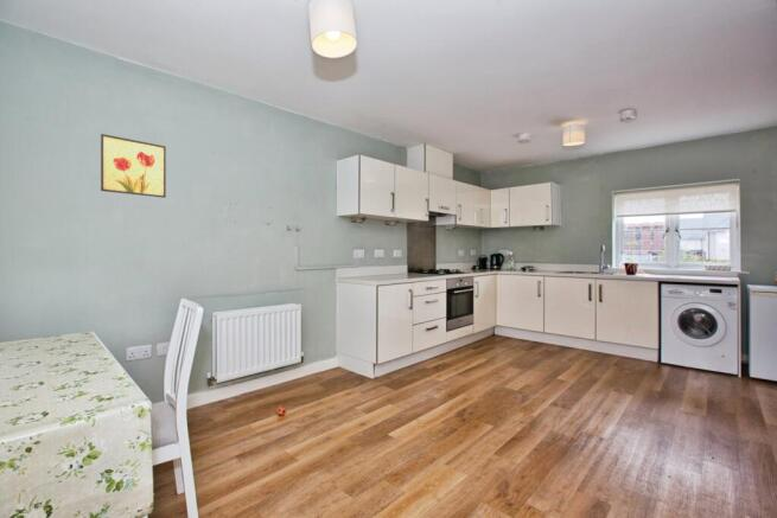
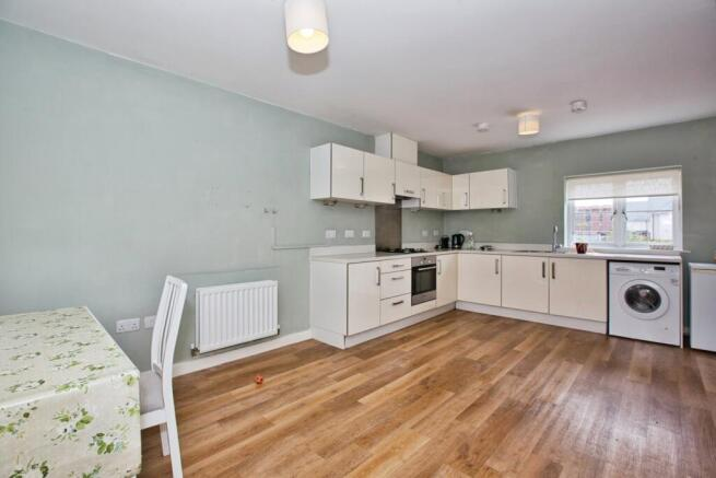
- wall art [100,133,167,199]
